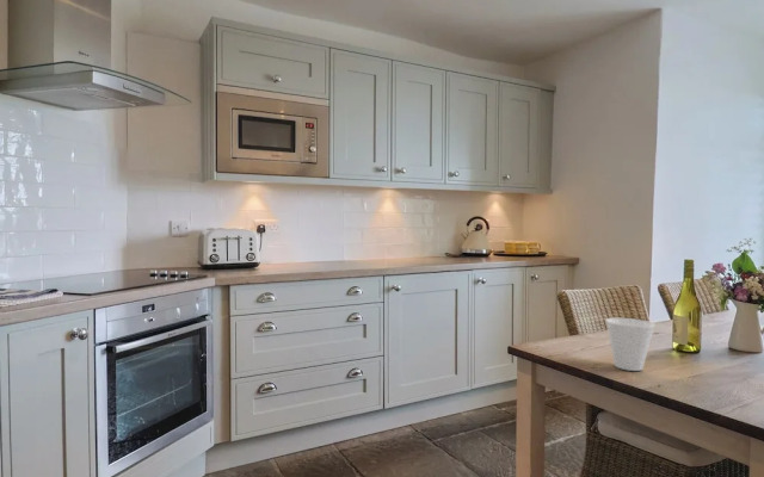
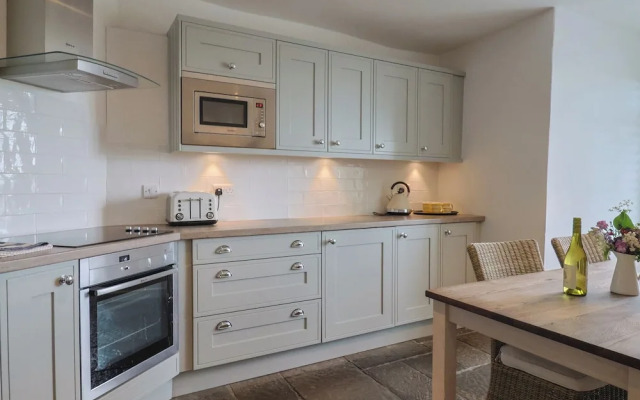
- cup [604,317,655,372]
